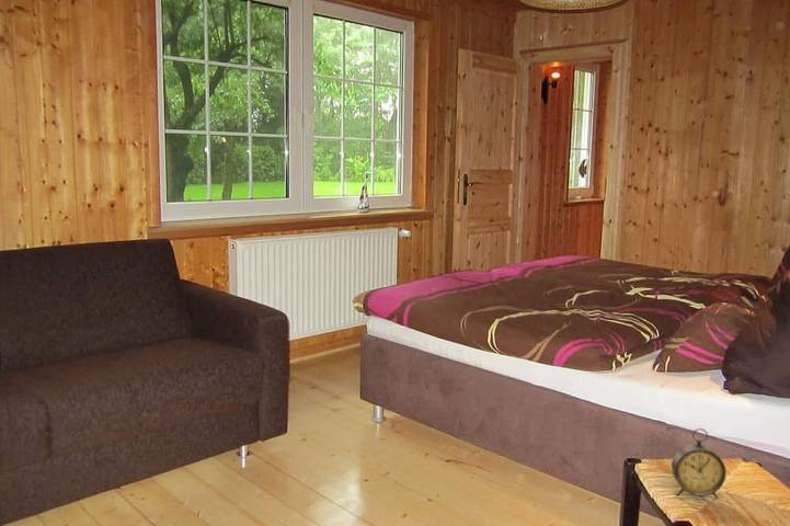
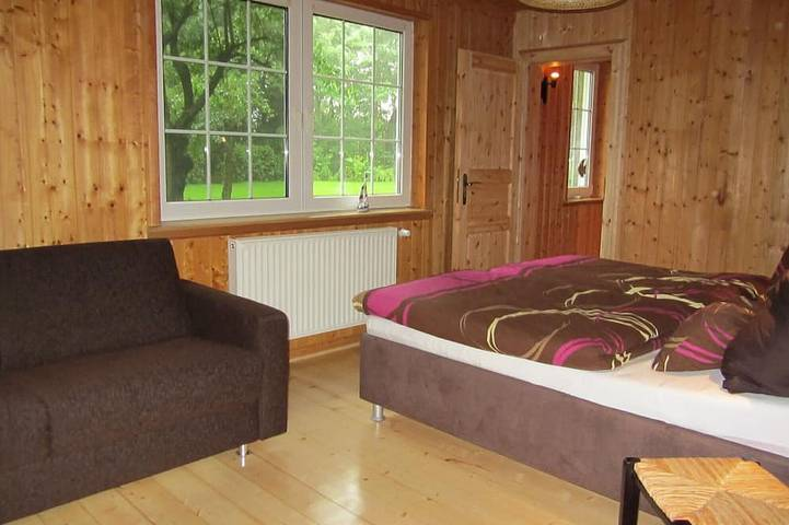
- alarm clock [671,427,728,500]
